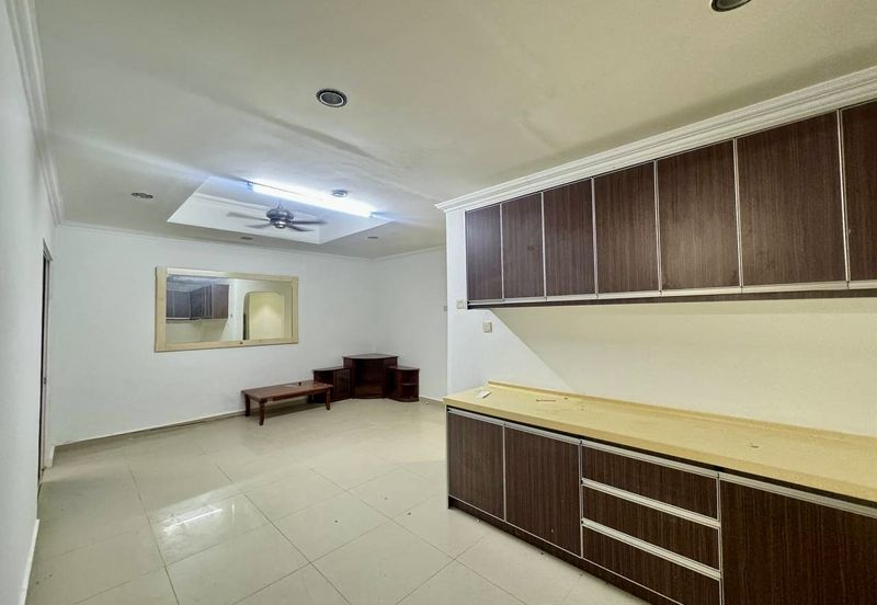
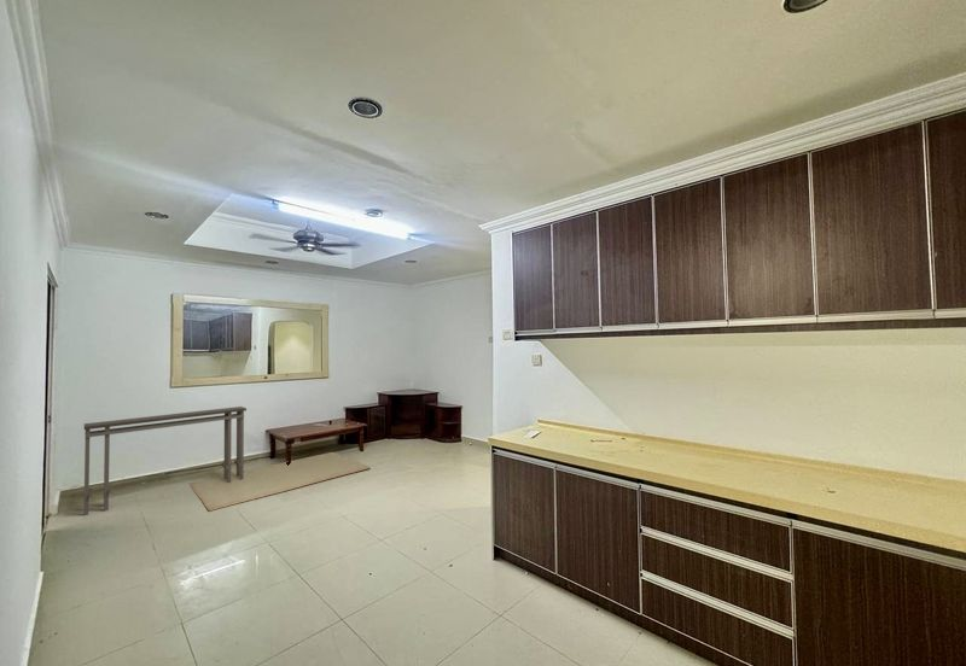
+ rug [187,451,372,512]
+ console table [83,405,248,516]
